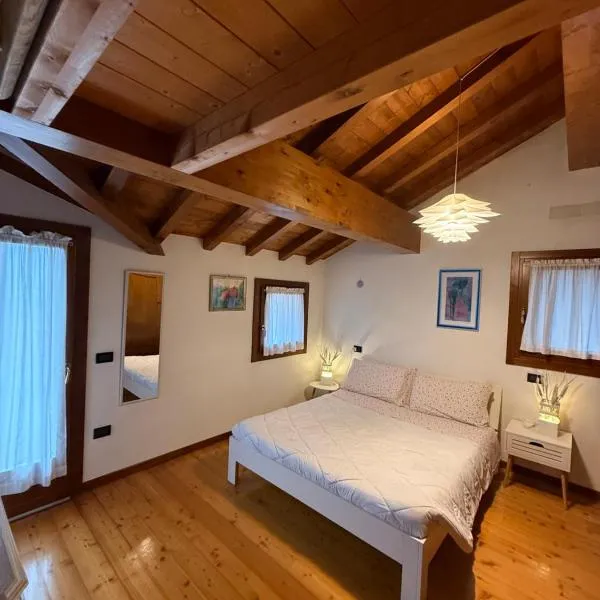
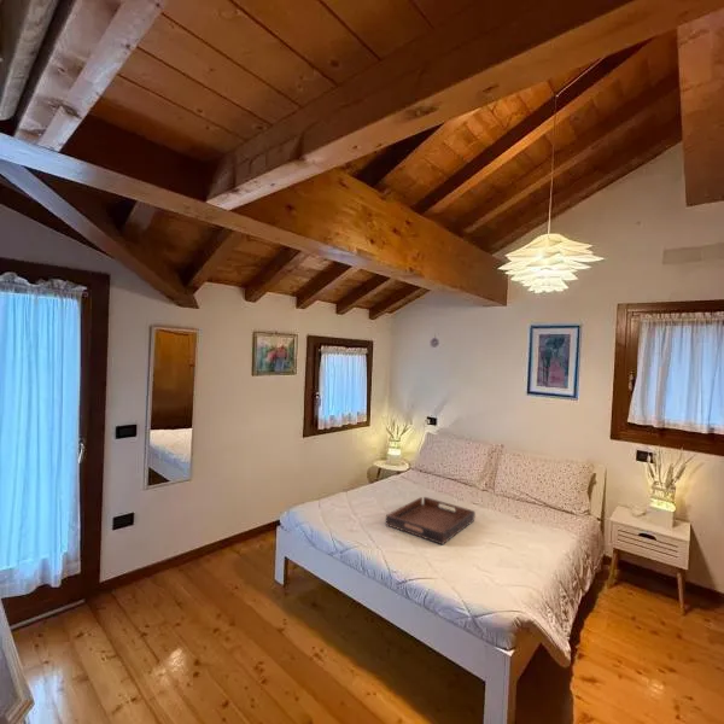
+ serving tray [385,496,477,545]
